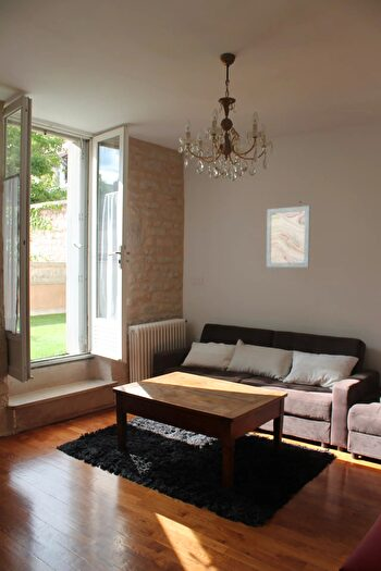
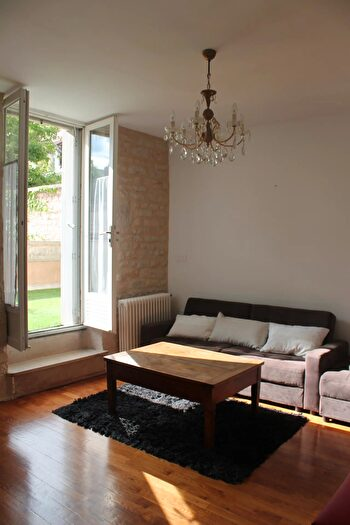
- wall art [266,204,311,269]
